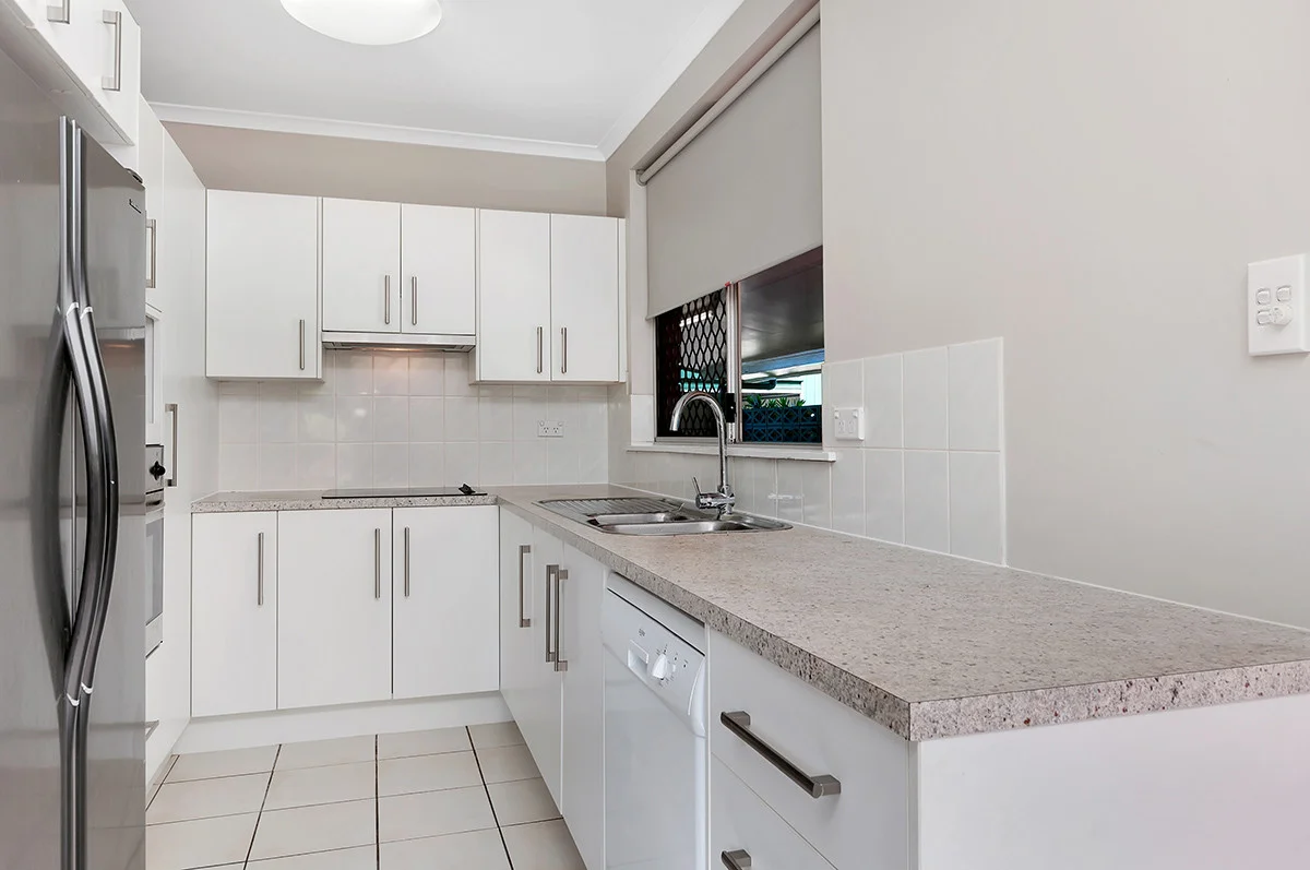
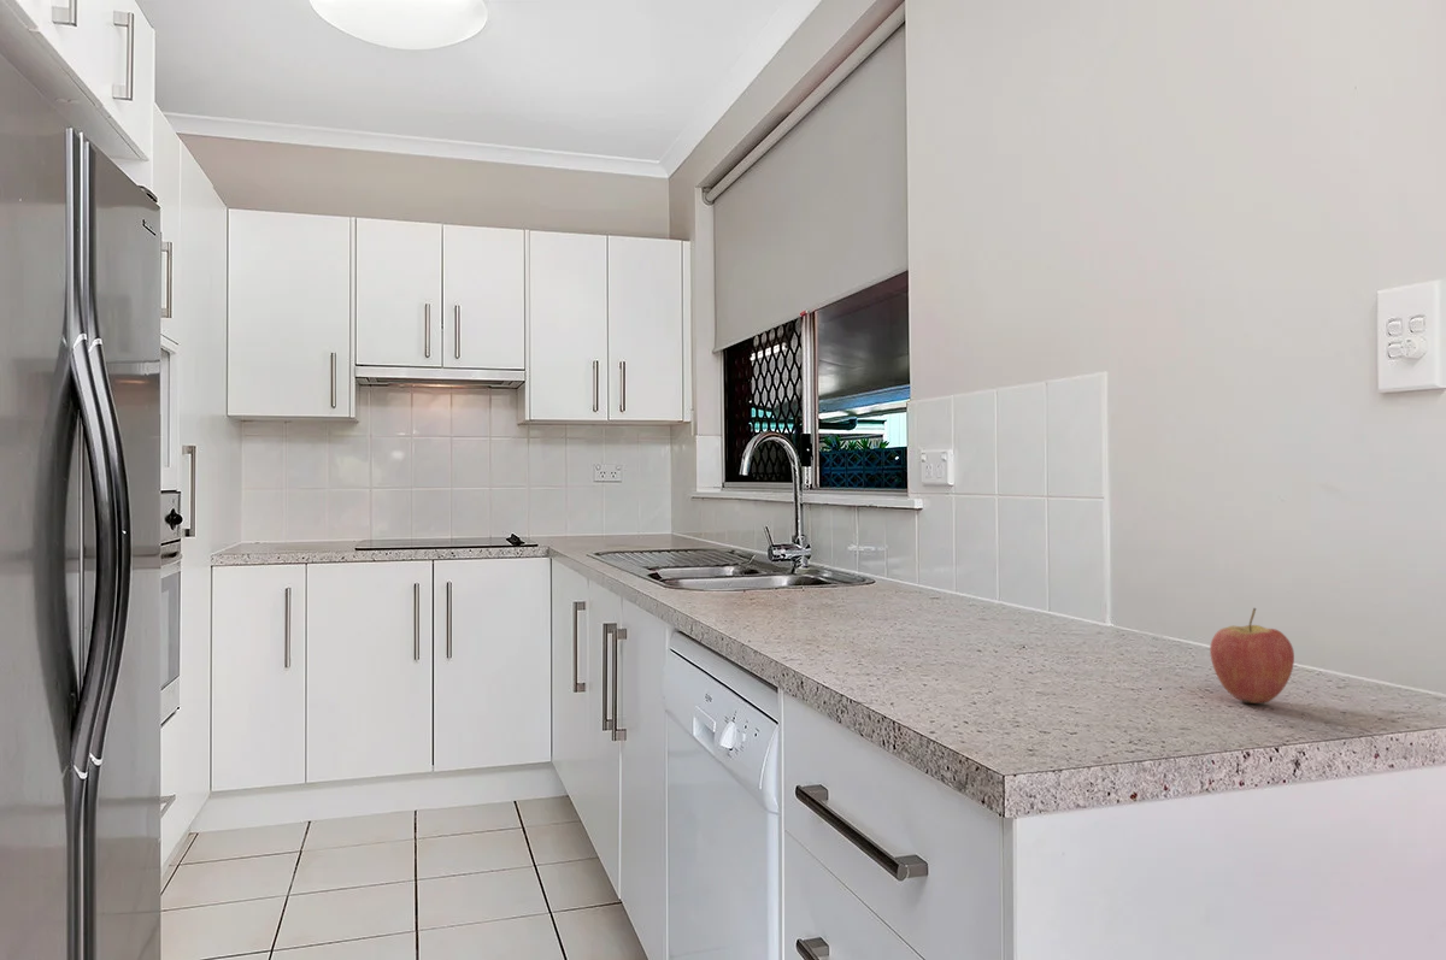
+ fruit [1209,607,1295,705]
